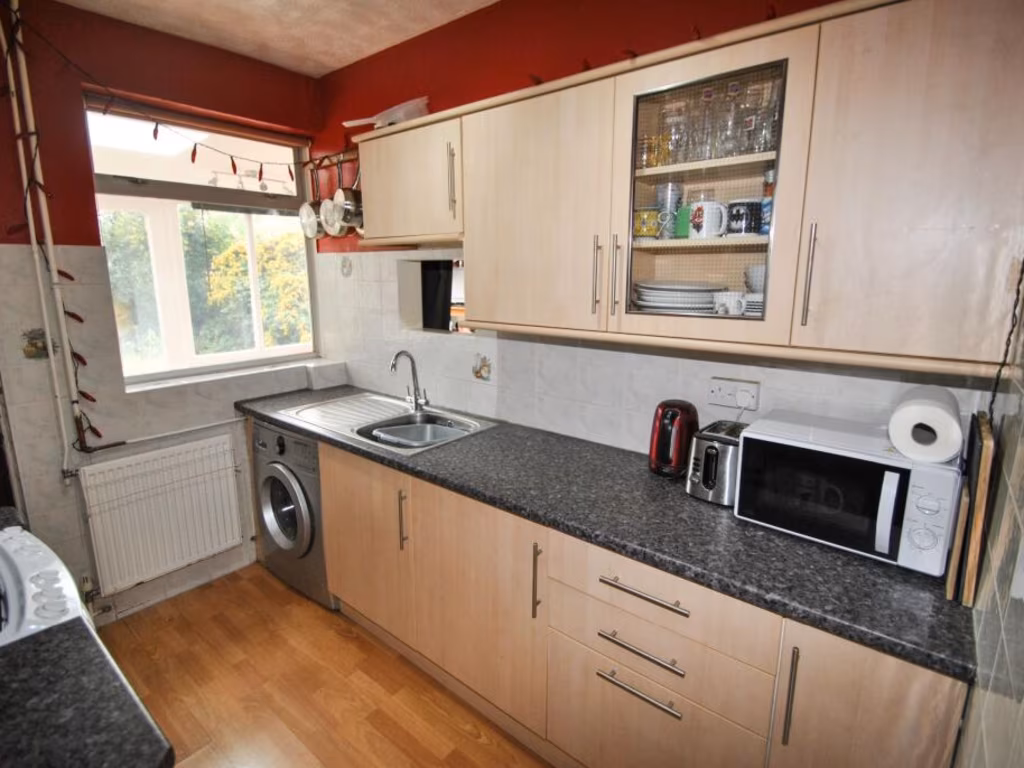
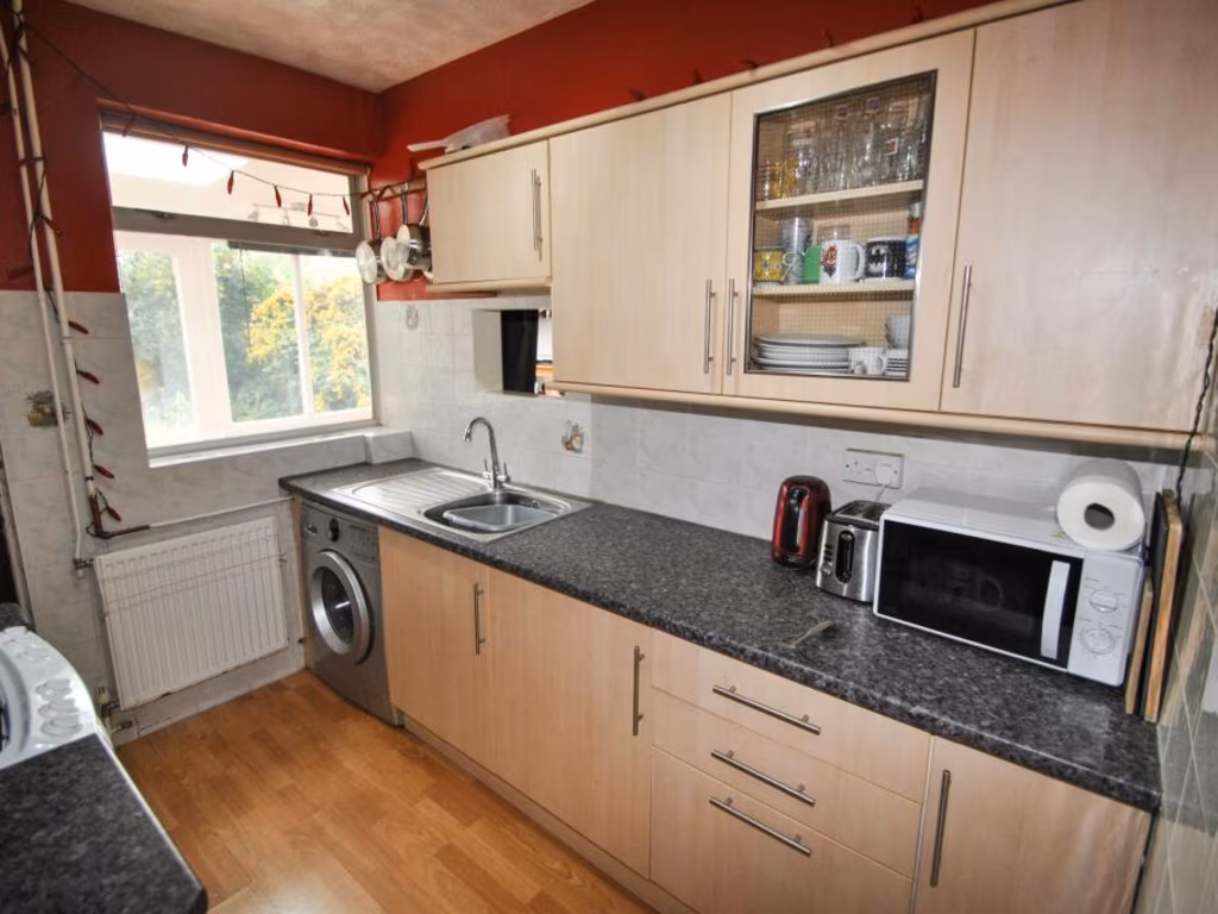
+ spoon [776,620,833,650]
